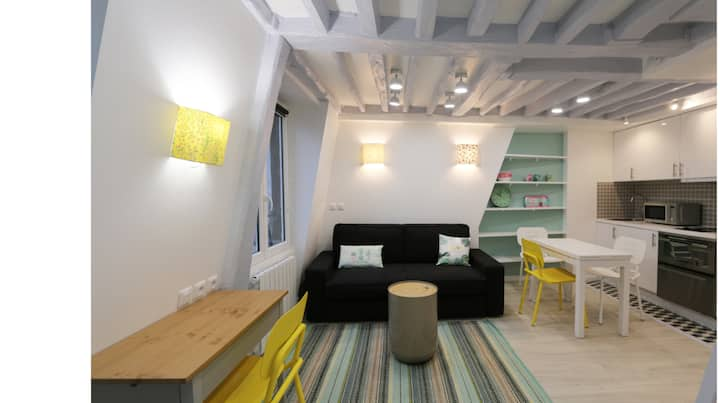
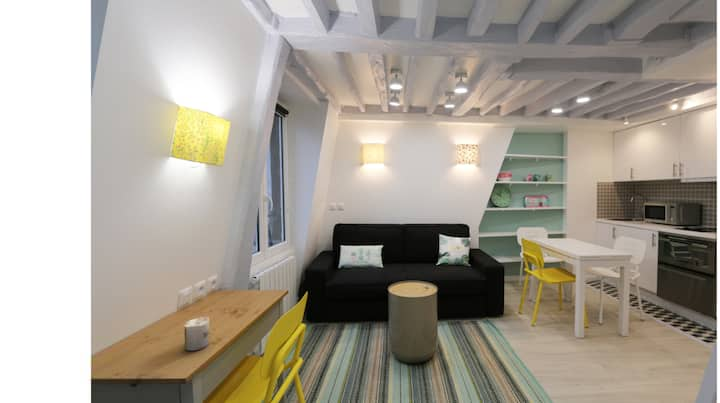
+ mug [183,316,210,352]
